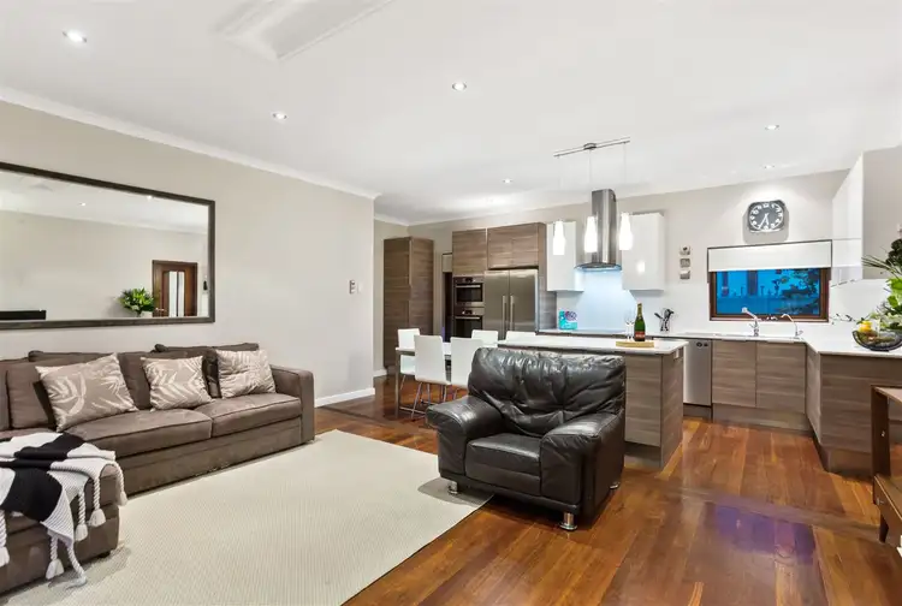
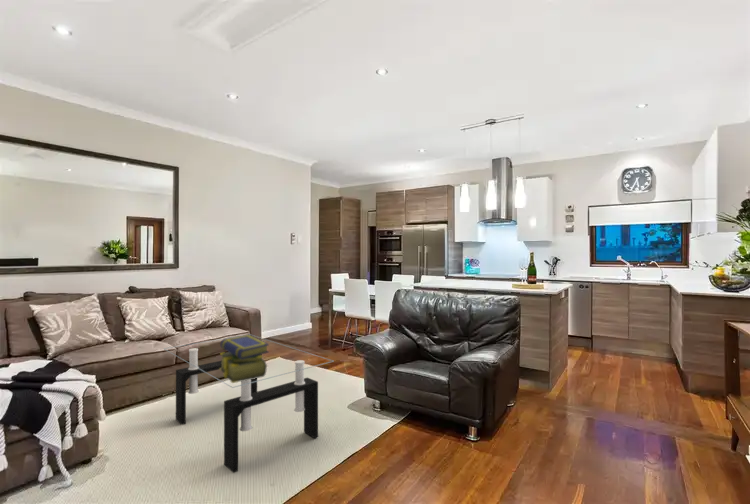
+ coffee table [163,333,335,474]
+ stack of books [219,334,270,384]
